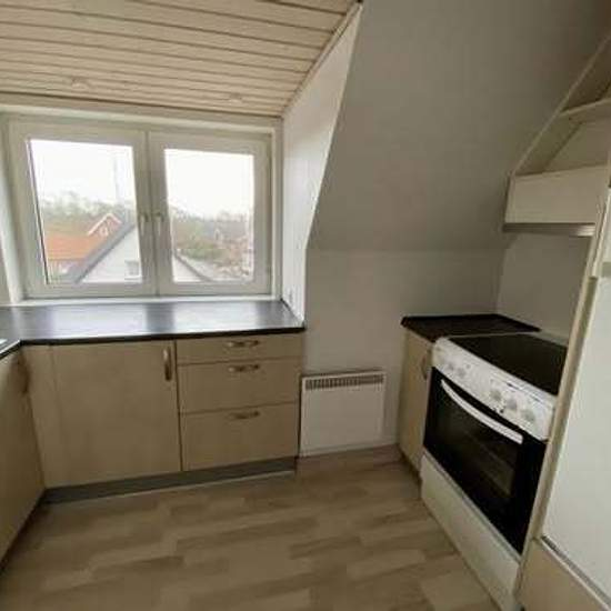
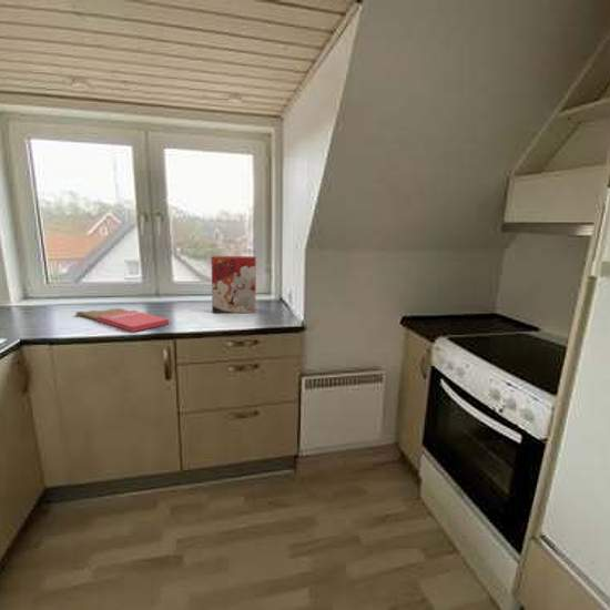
+ cutting board [74,307,170,333]
+ cereal box [210,255,257,314]
